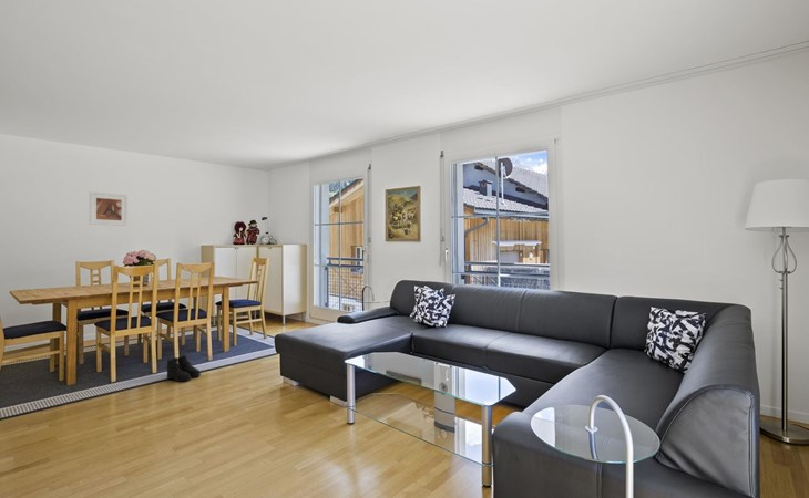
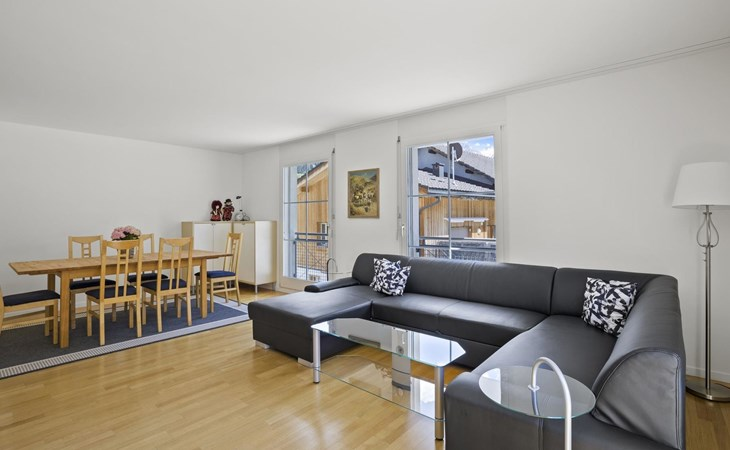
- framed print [89,190,129,227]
- boots [165,354,202,383]
